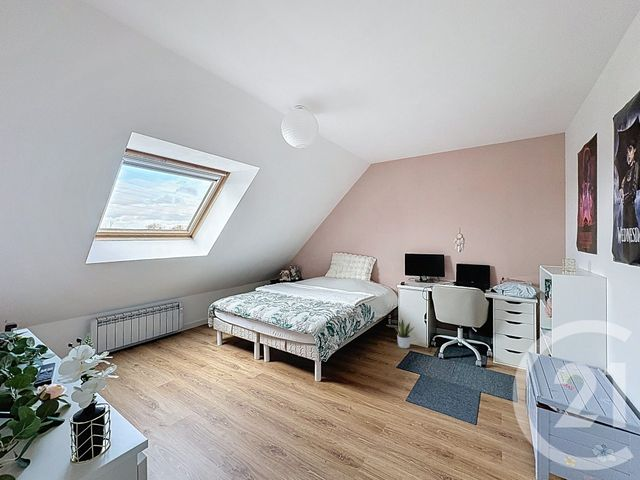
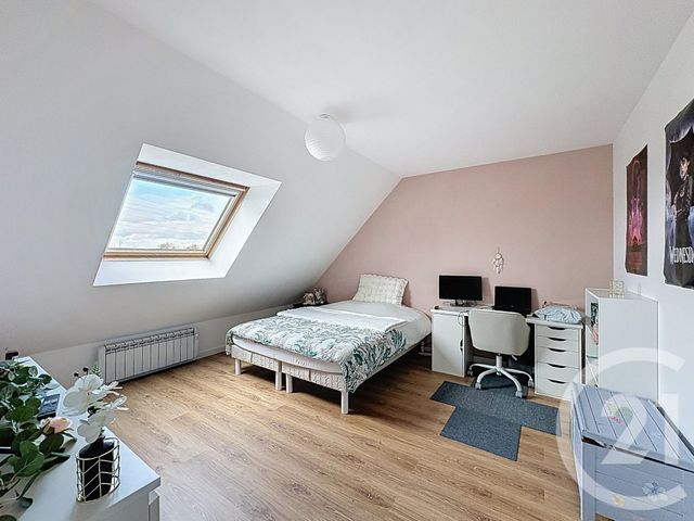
- potted plant [394,317,415,349]
